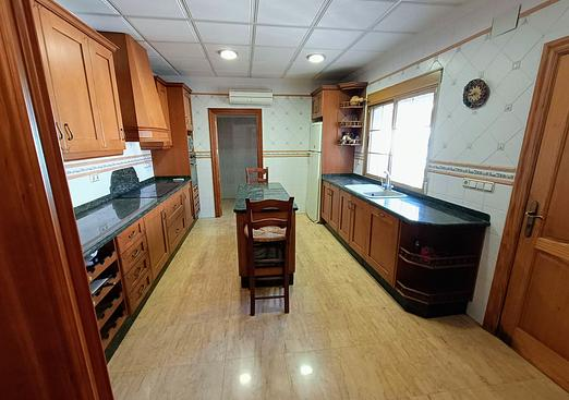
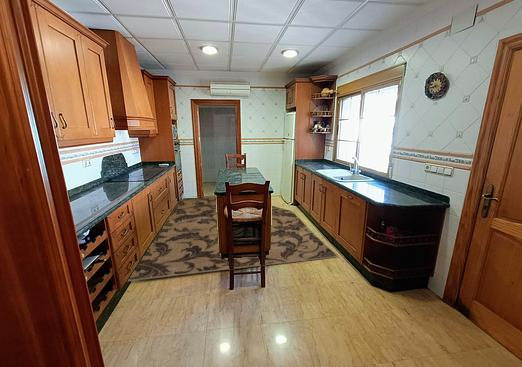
+ rug [126,195,340,283]
